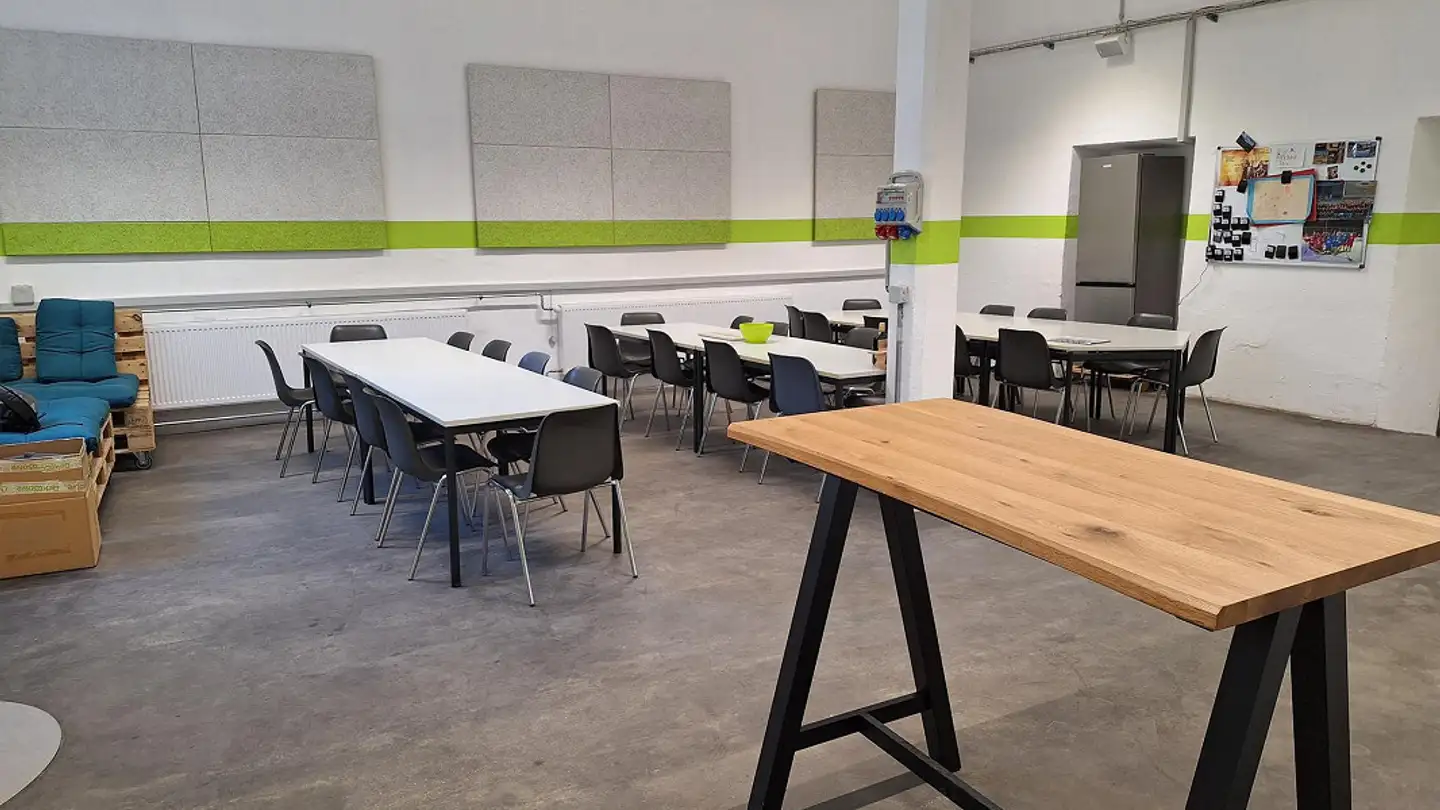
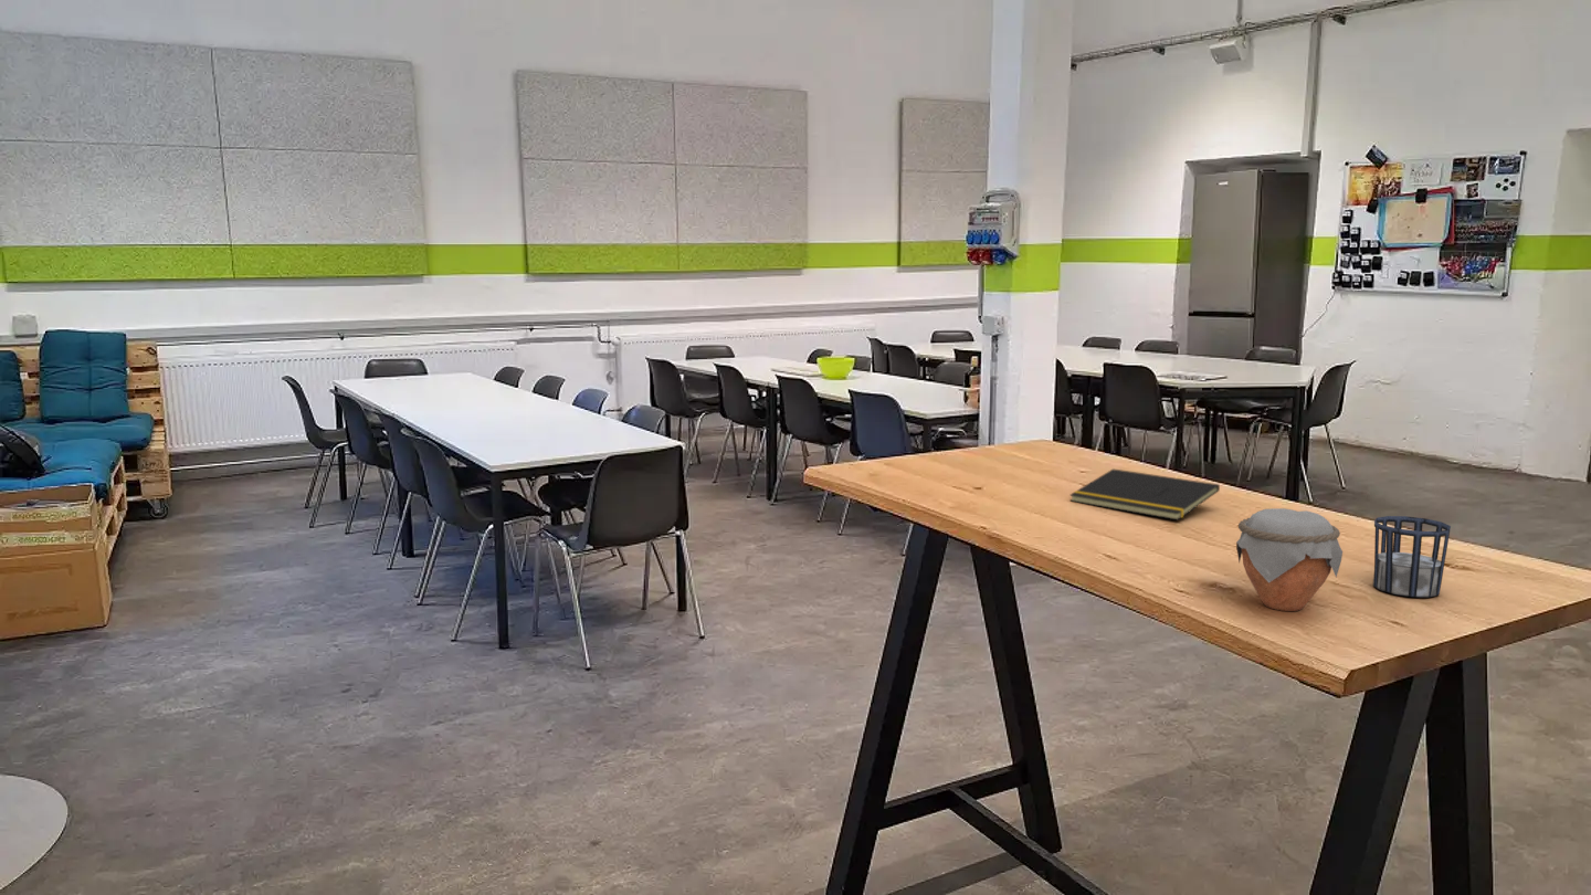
+ jar [1235,507,1344,612]
+ notepad [1068,467,1221,522]
+ cup [1372,515,1452,598]
